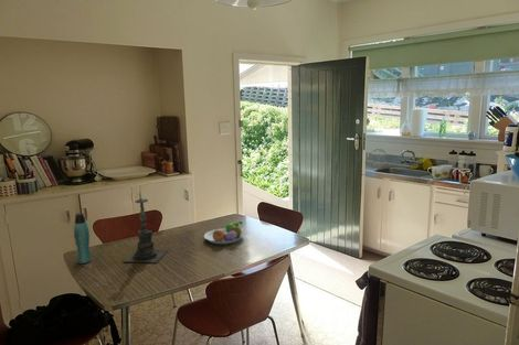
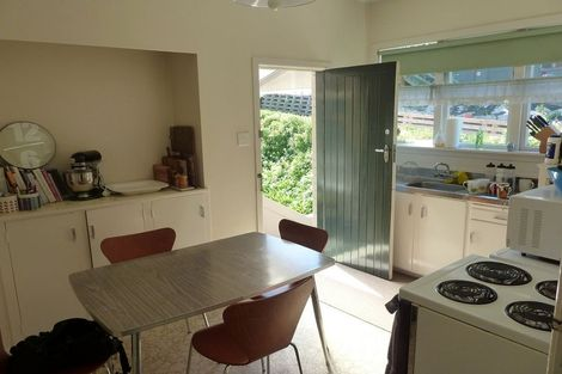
- candle holder [123,190,169,263]
- bottle [73,212,93,265]
- fruit bowl [203,220,245,245]
